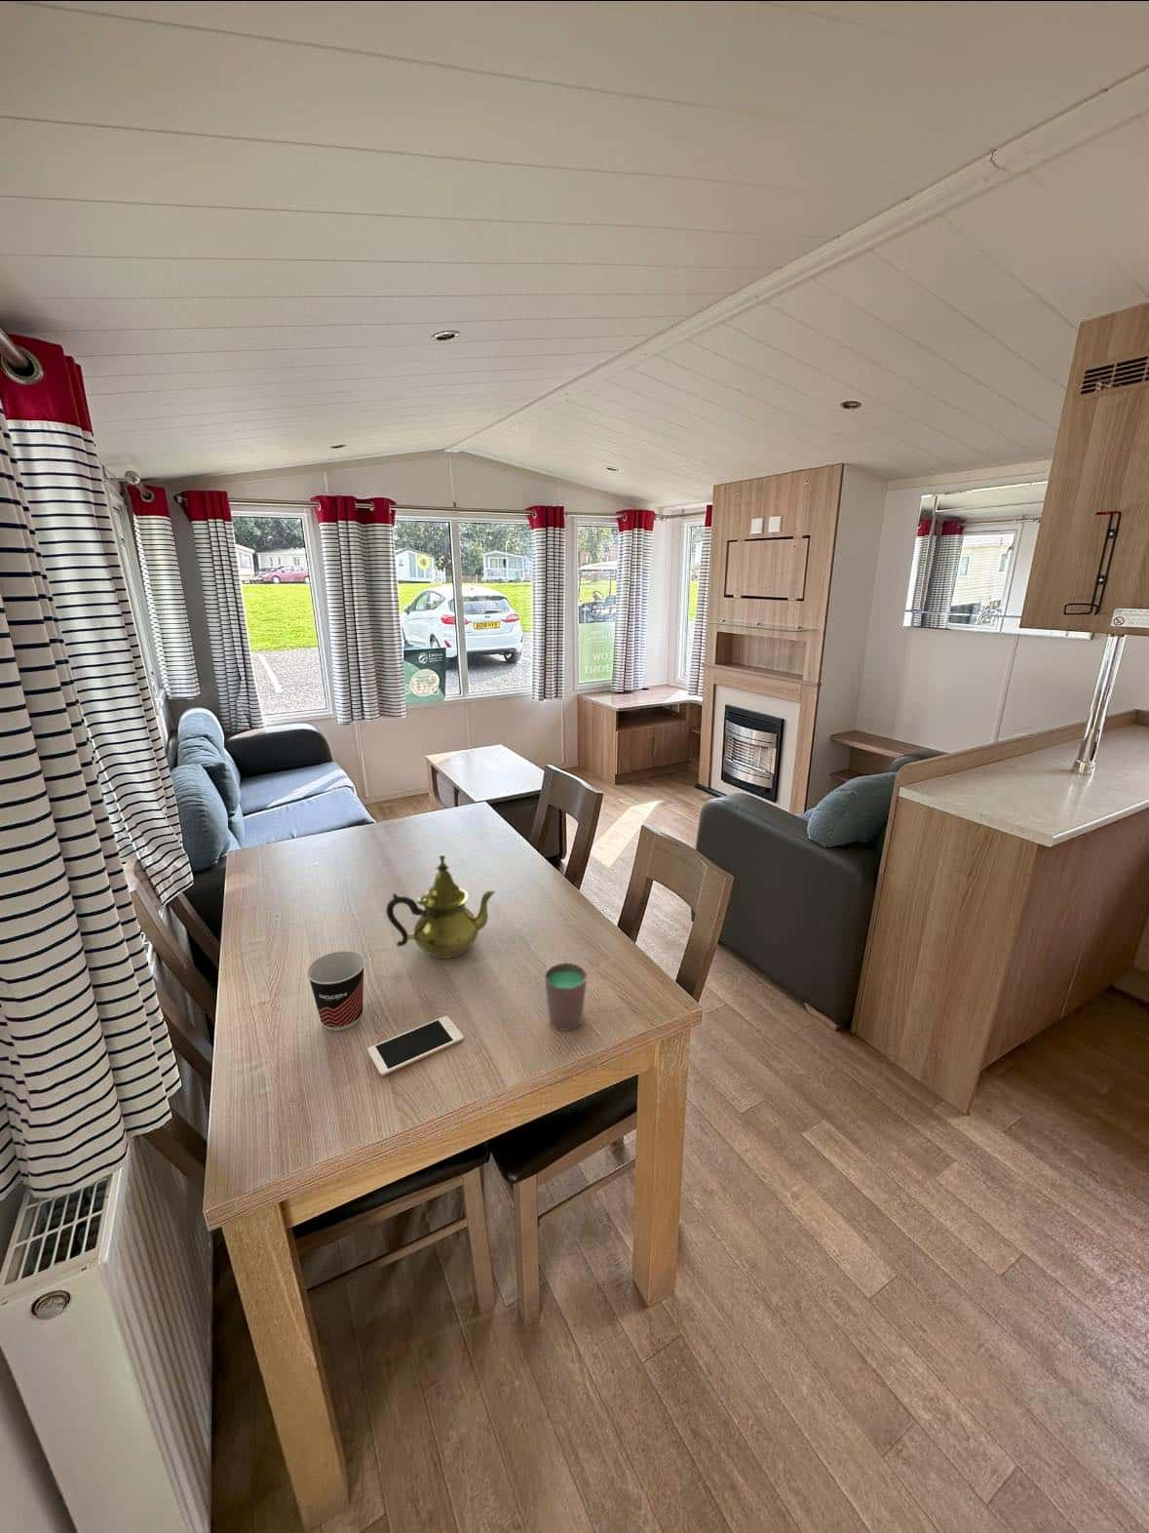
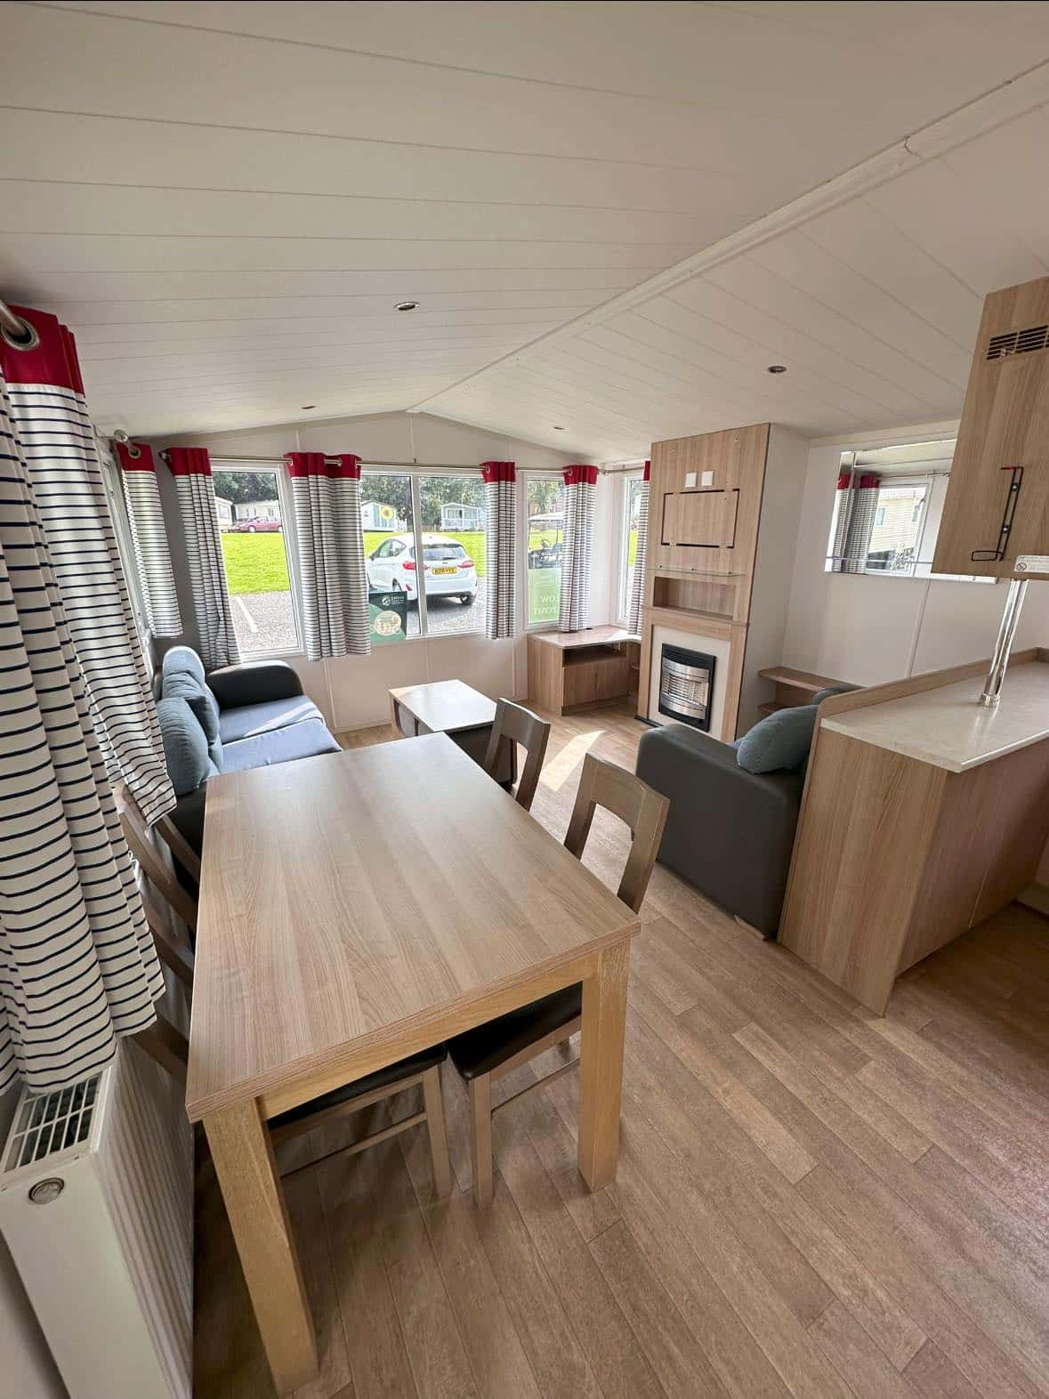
- cell phone [367,1015,465,1077]
- teapot [385,853,497,960]
- cup [544,962,588,1032]
- cup [307,950,367,1032]
